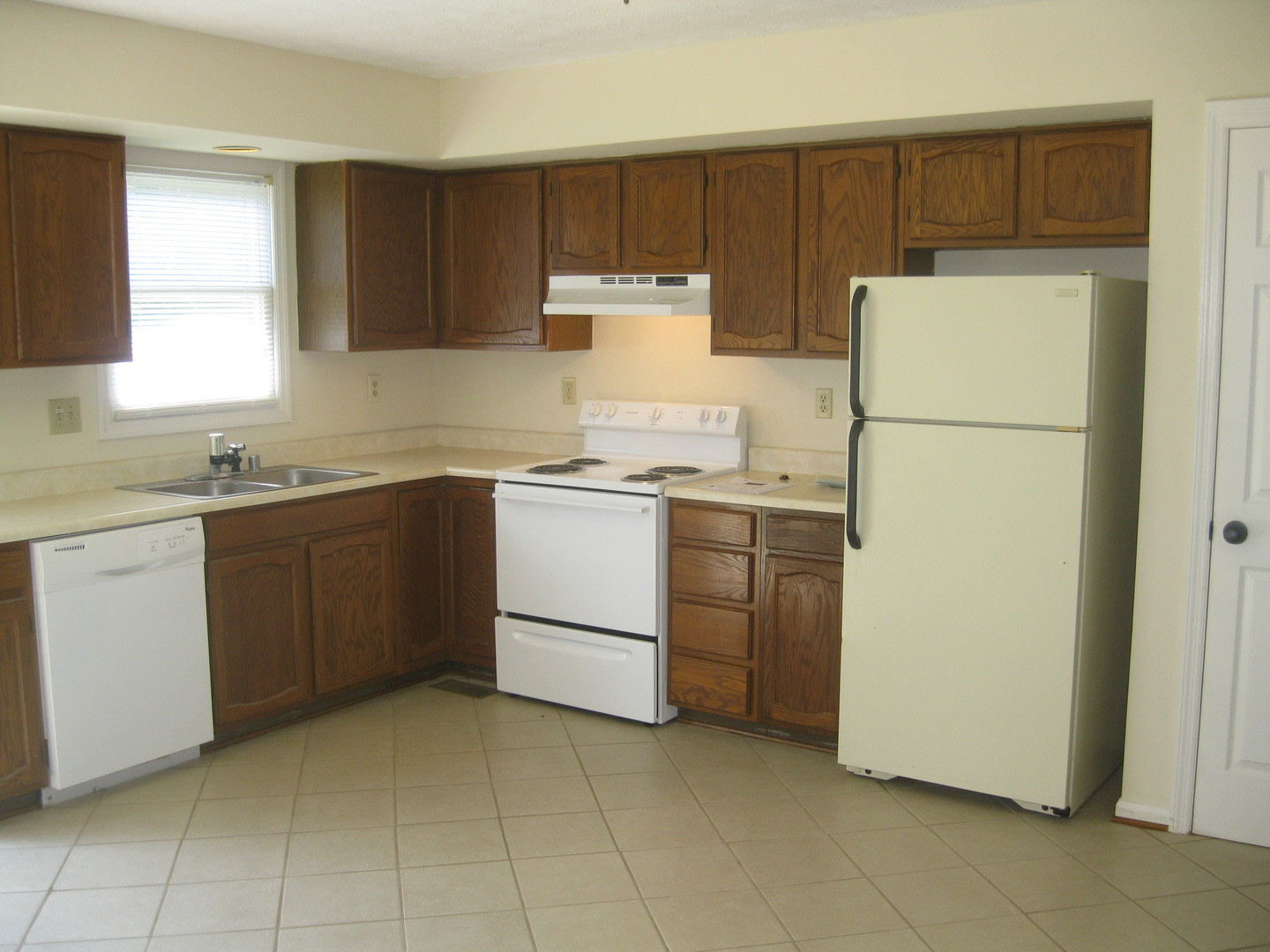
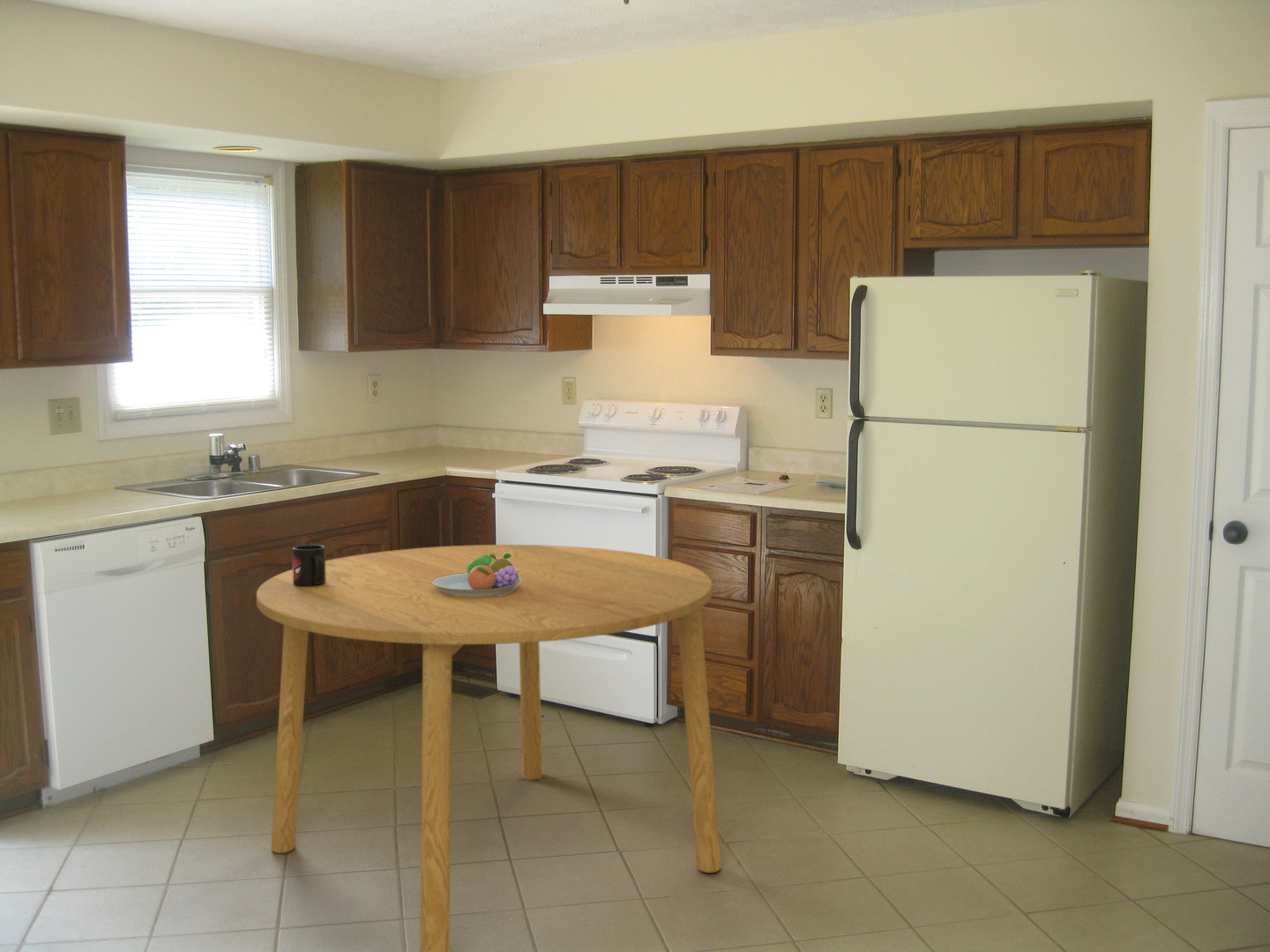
+ dining table [256,544,722,952]
+ fruit bowl [432,553,521,597]
+ mug [291,544,326,587]
